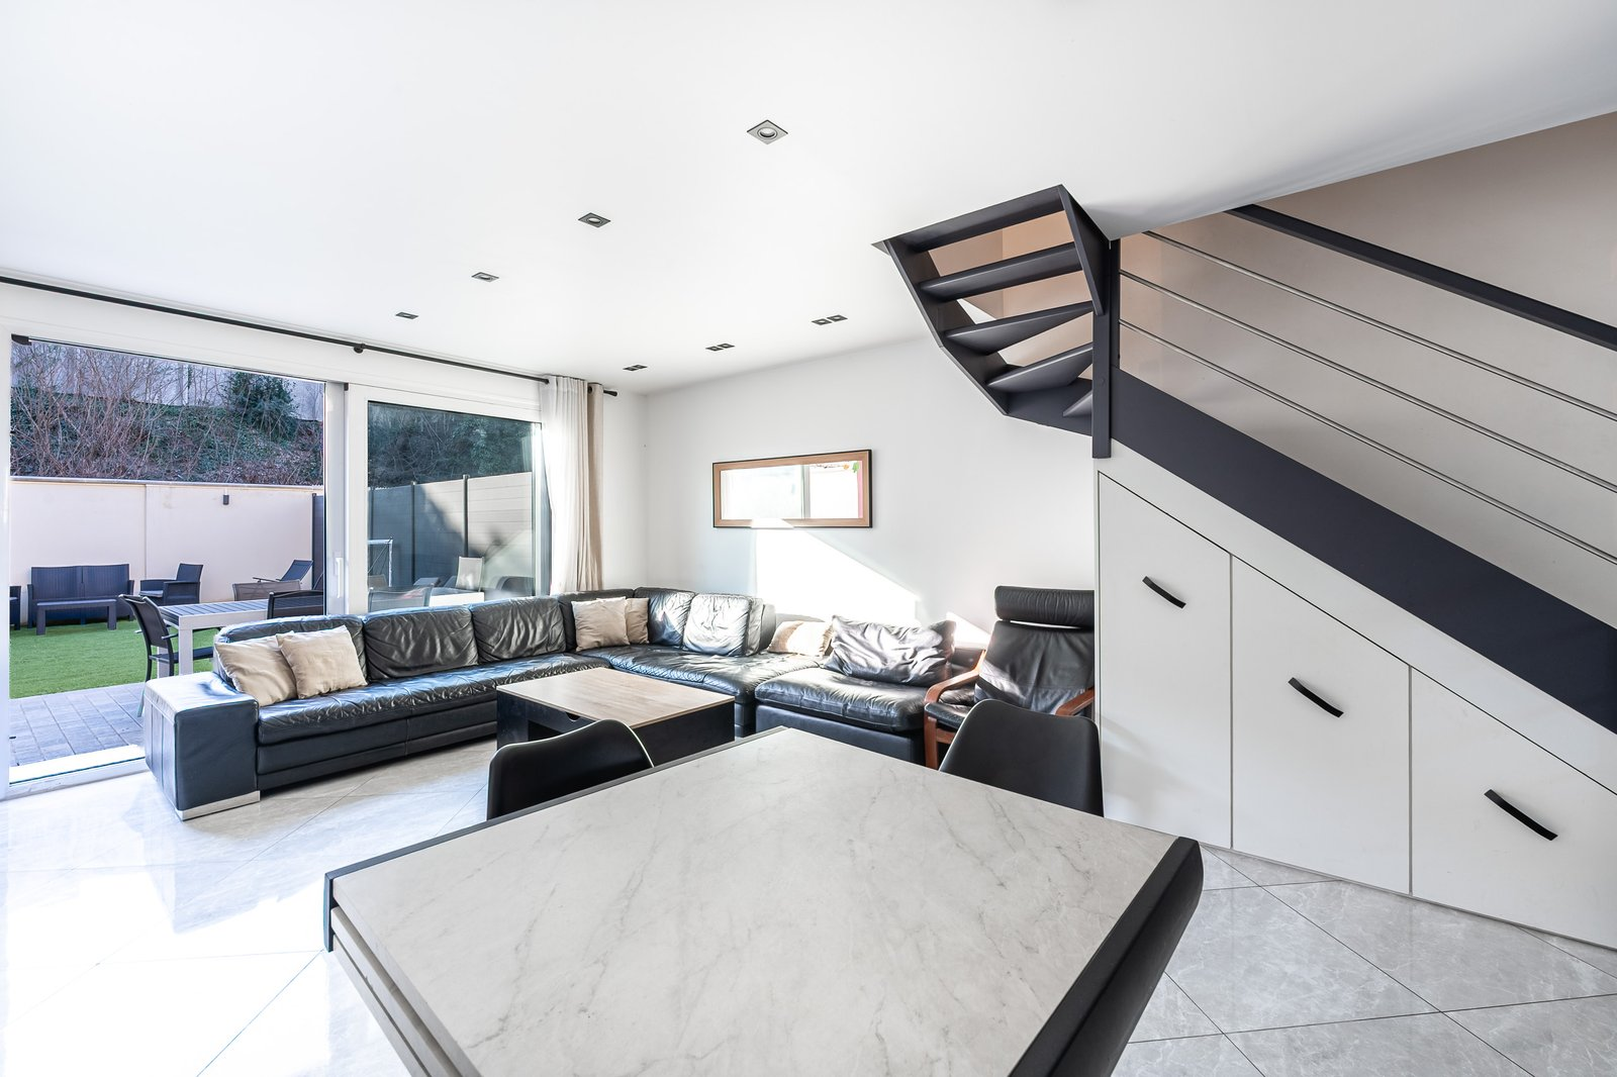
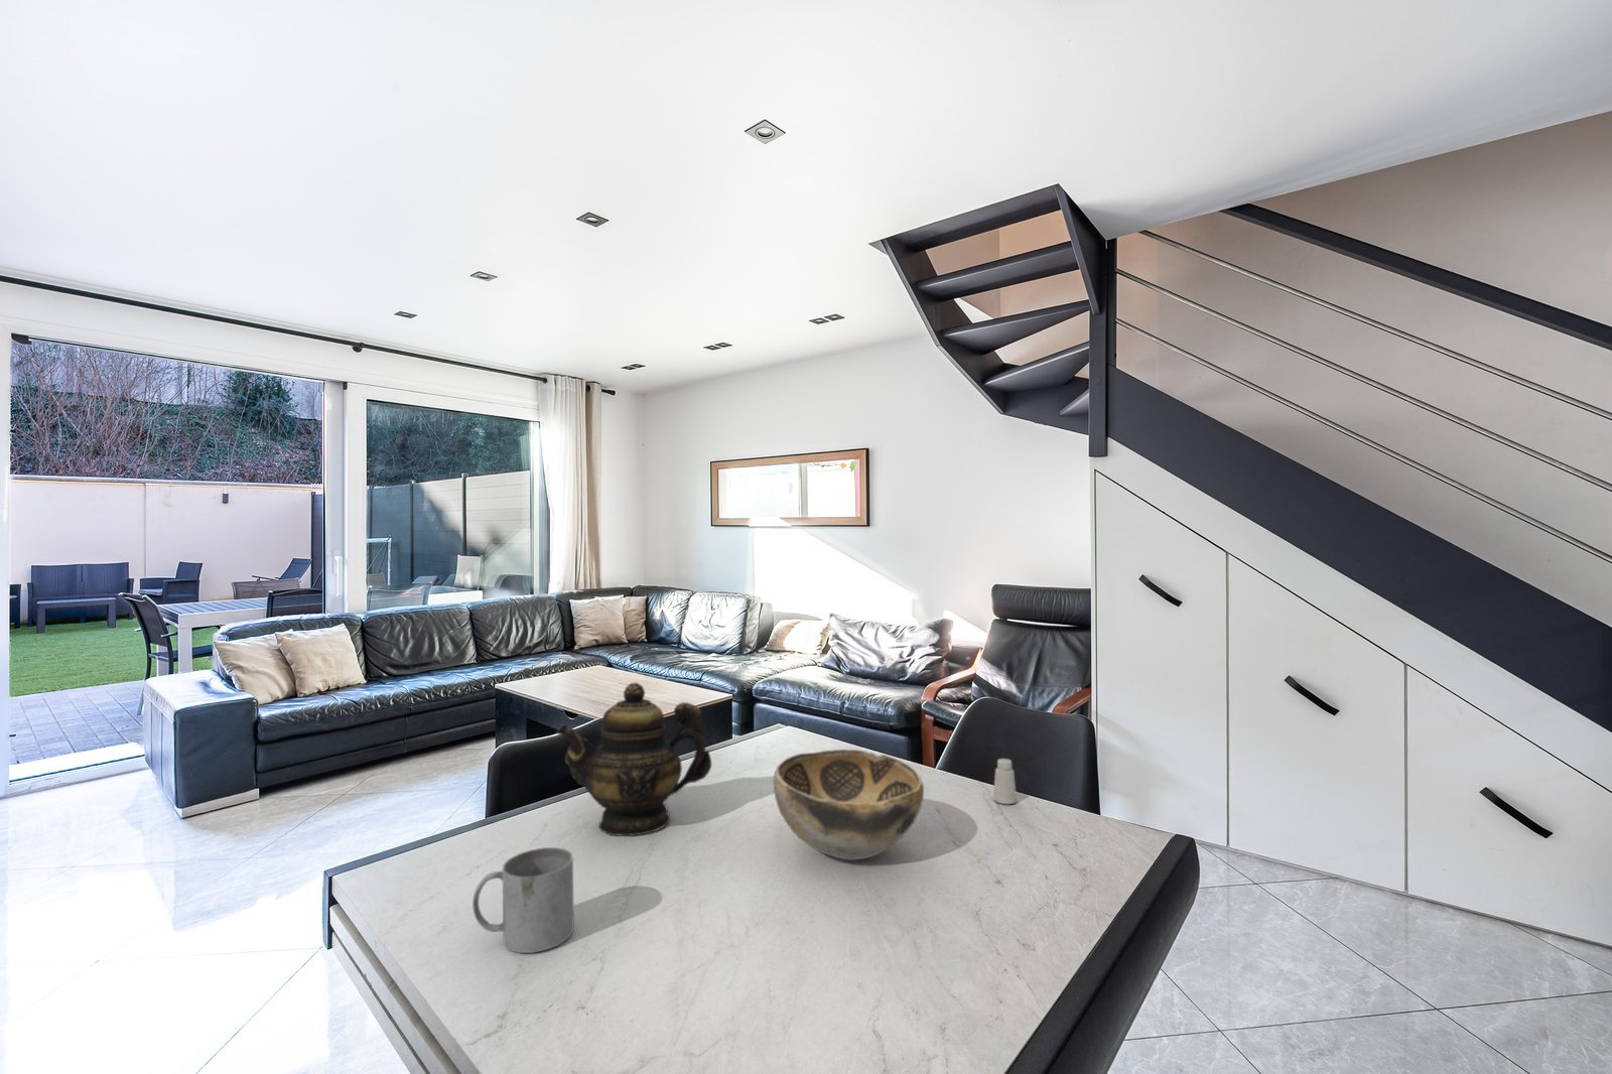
+ teapot [555,681,712,837]
+ saltshaker [992,758,1018,805]
+ mug [471,846,575,954]
+ decorative bowl [772,749,925,861]
